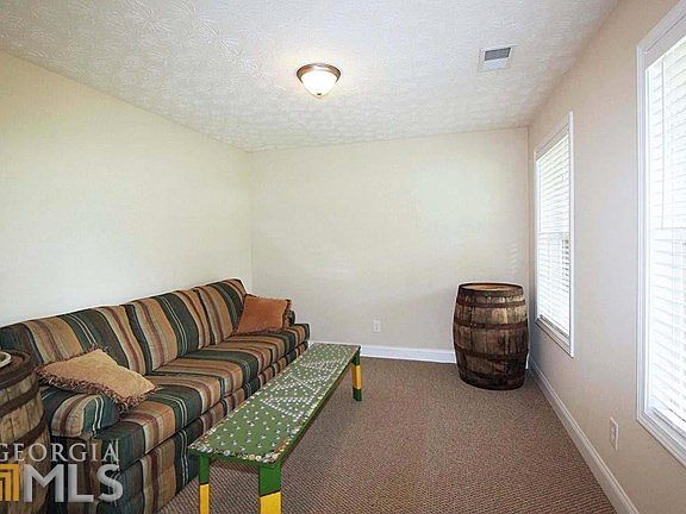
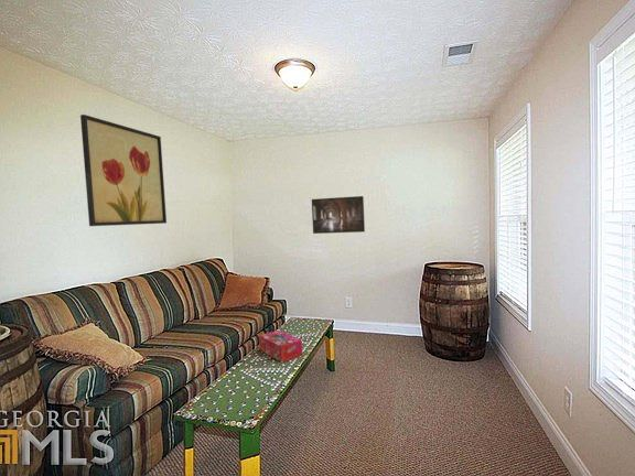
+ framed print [311,195,366,235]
+ tissue box [258,329,303,363]
+ wall art [79,113,168,227]
